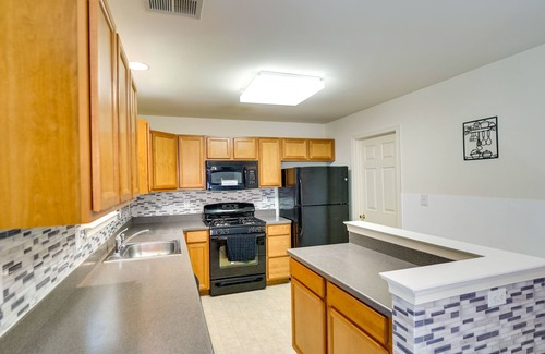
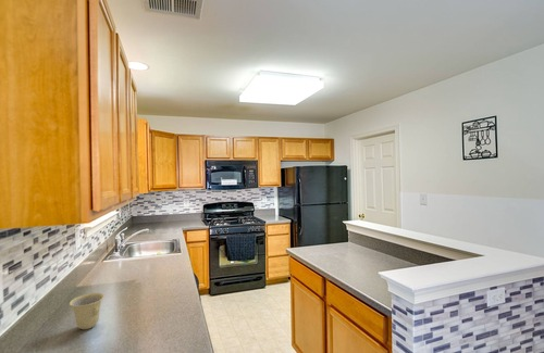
+ cup [69,292,106,330]
